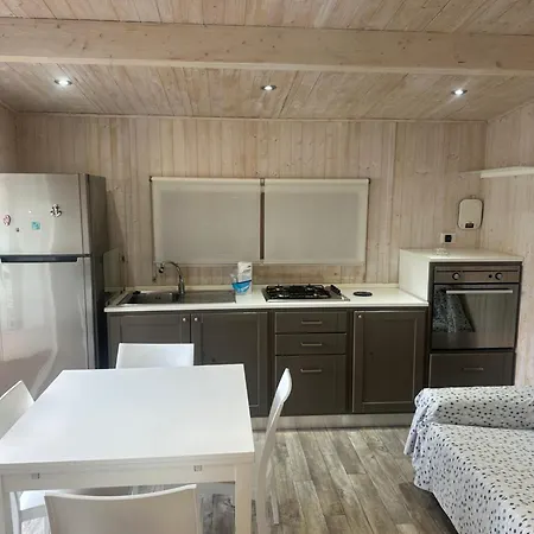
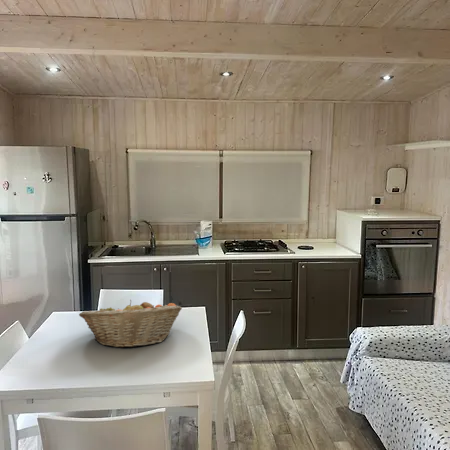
+ fruit basket [78,299,183,349]
